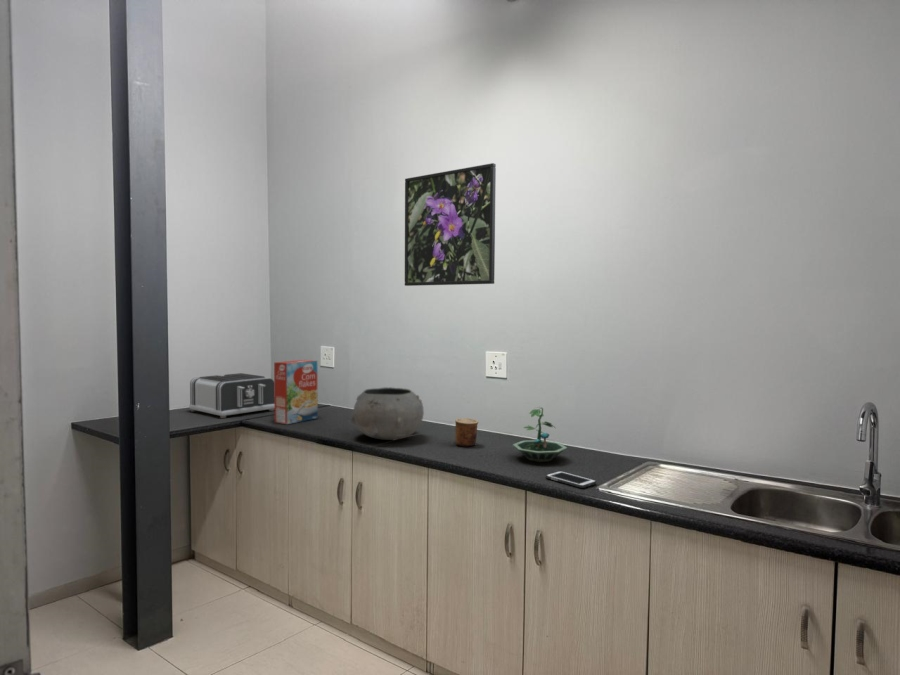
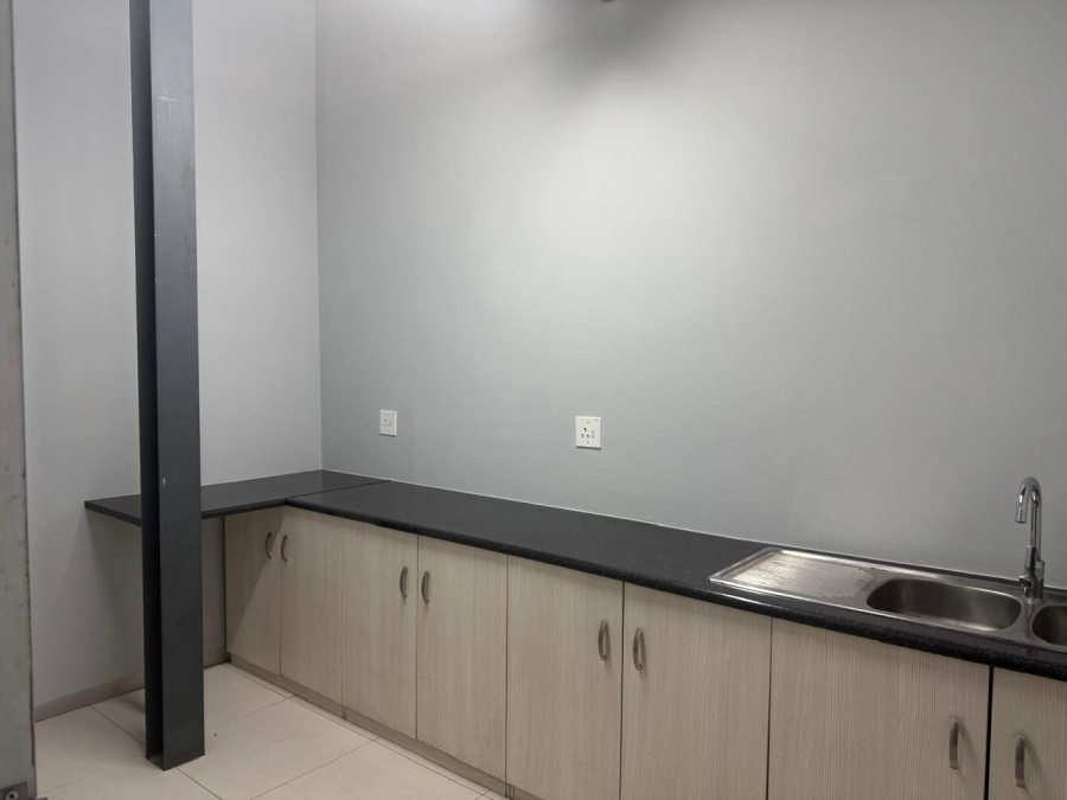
- cereal box [273,359,319,425]
- cup [454,417,479,448]
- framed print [404,162,497,287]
- terrarium [512,406,568,463]
- cell phone [545,470,597,489]
- bowl [350,386,425,441]
- toaster [188,372,275,419]
